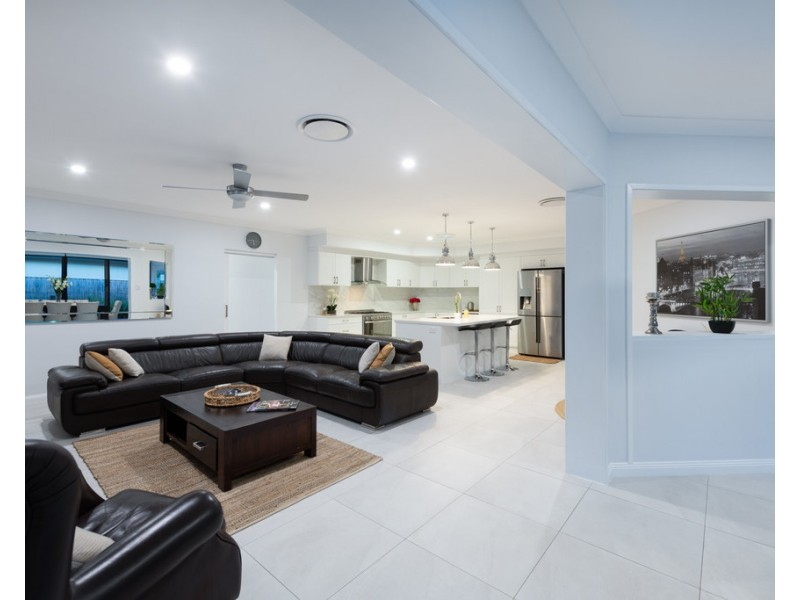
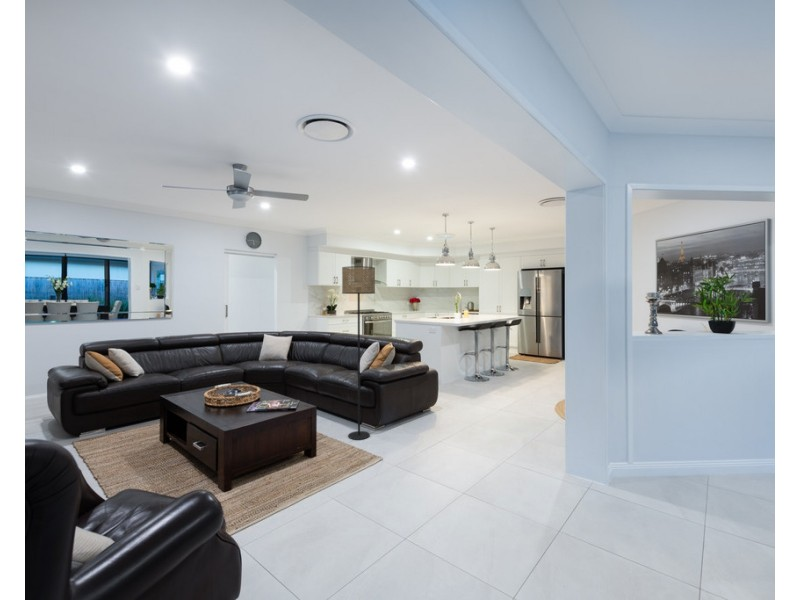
+ floor lamp [341,265,376,441]
